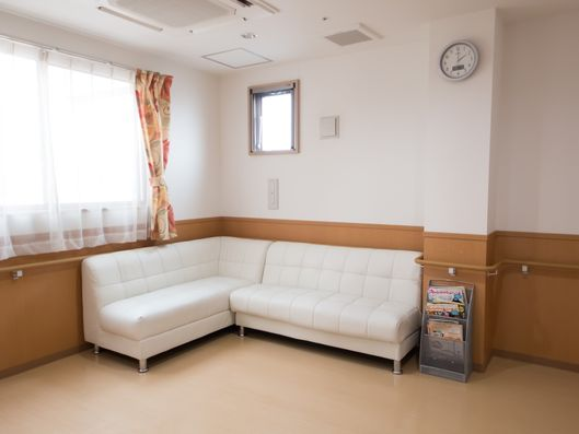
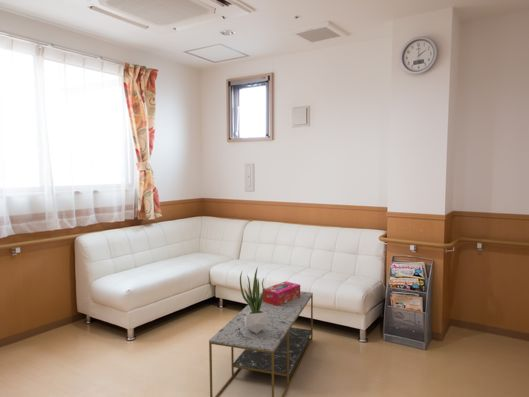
+ coffee table [208,290,314,397]
+ tissue box [263,281,301,306]
+ potted plant [239,266,267,334]
